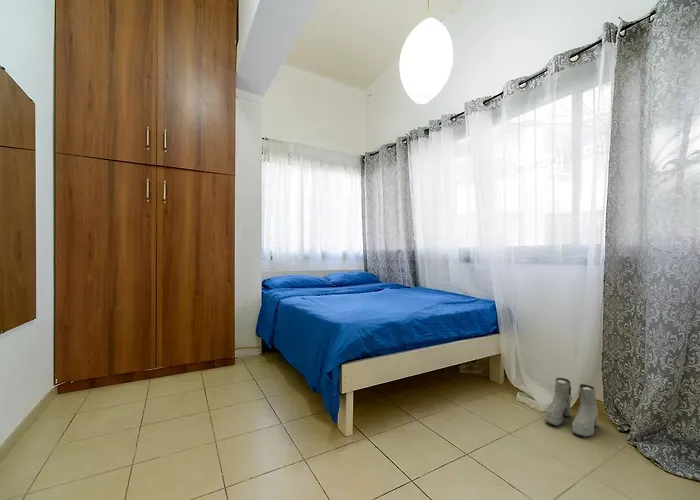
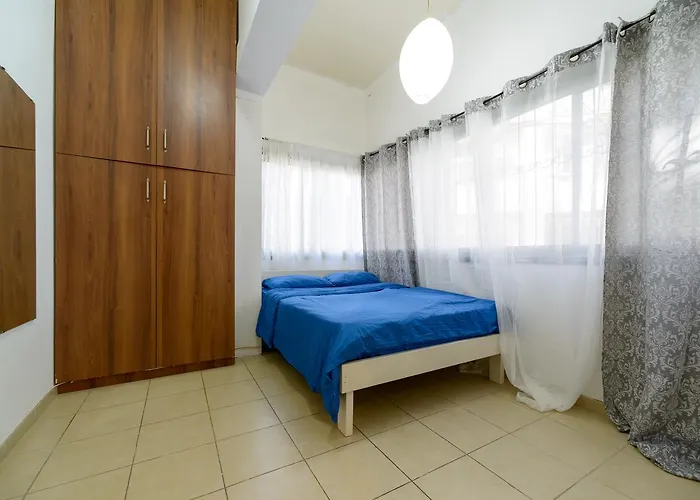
- boots [544,377,599,438]
